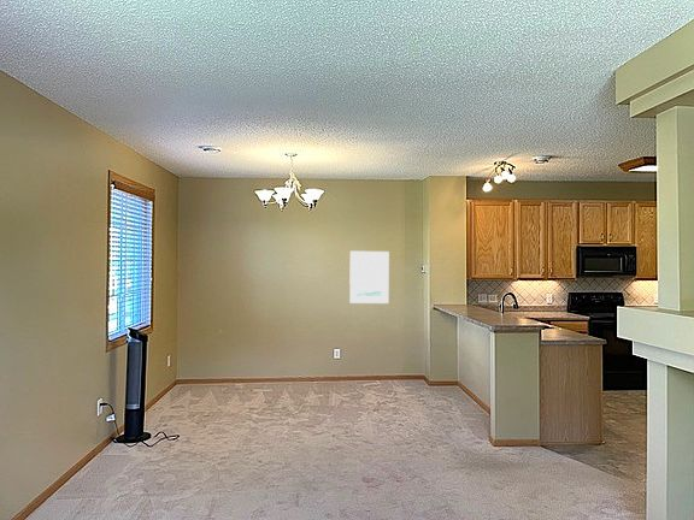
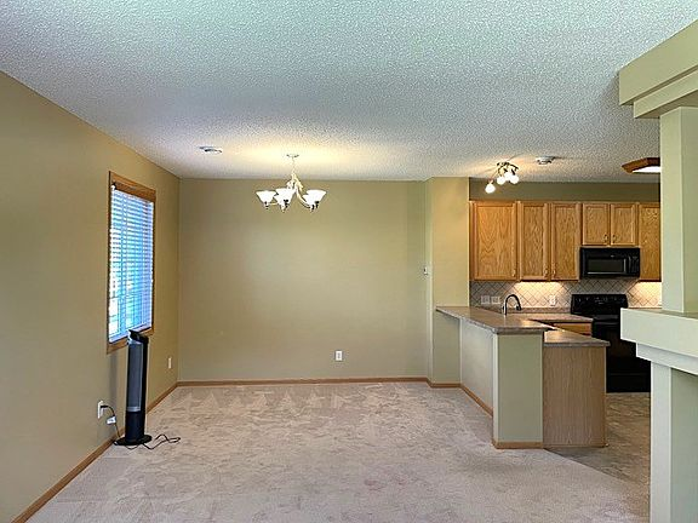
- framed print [348,250,390,305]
